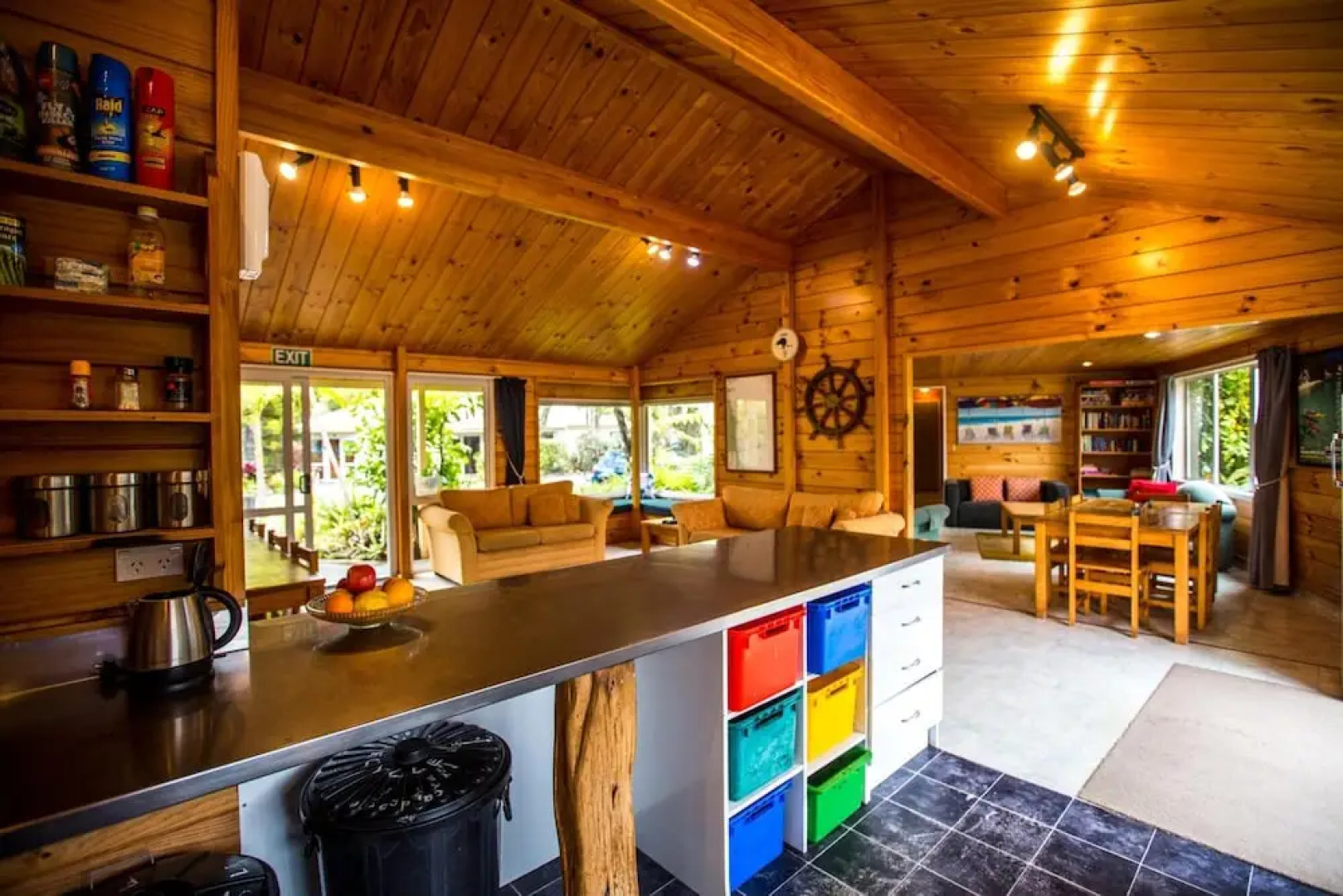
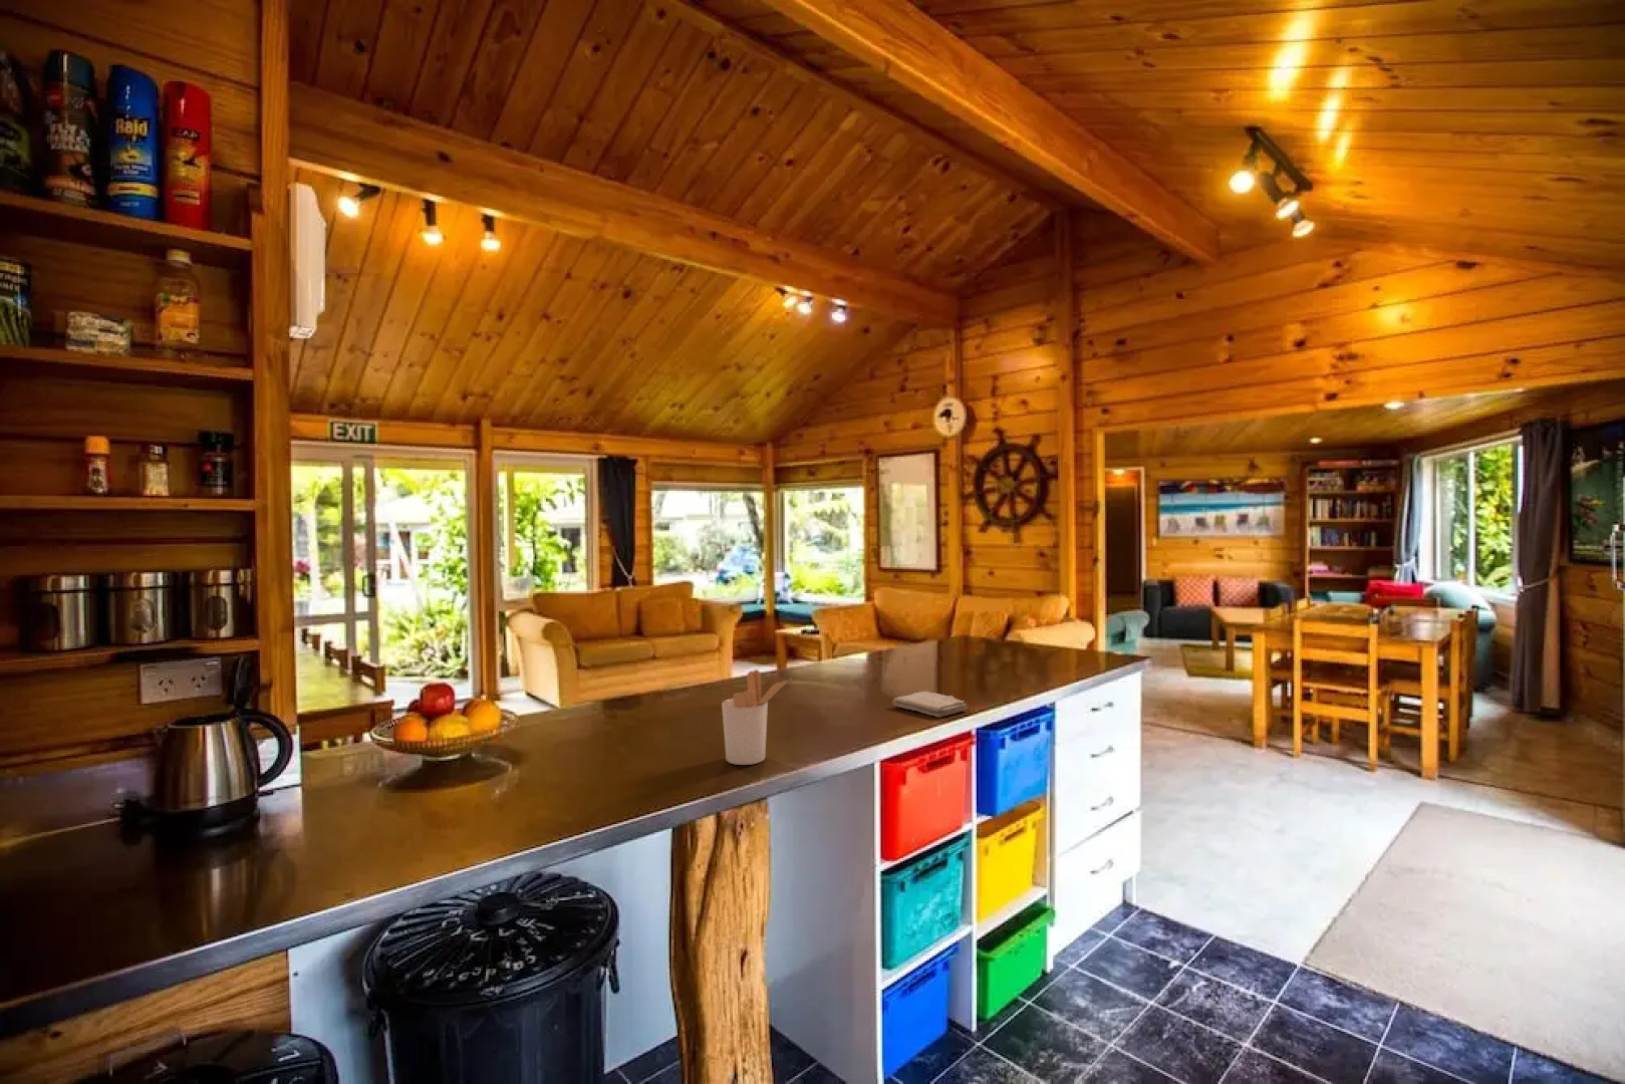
+ utensil holder [721,669,791,766]
+ washcloth [892,691,968,719]
